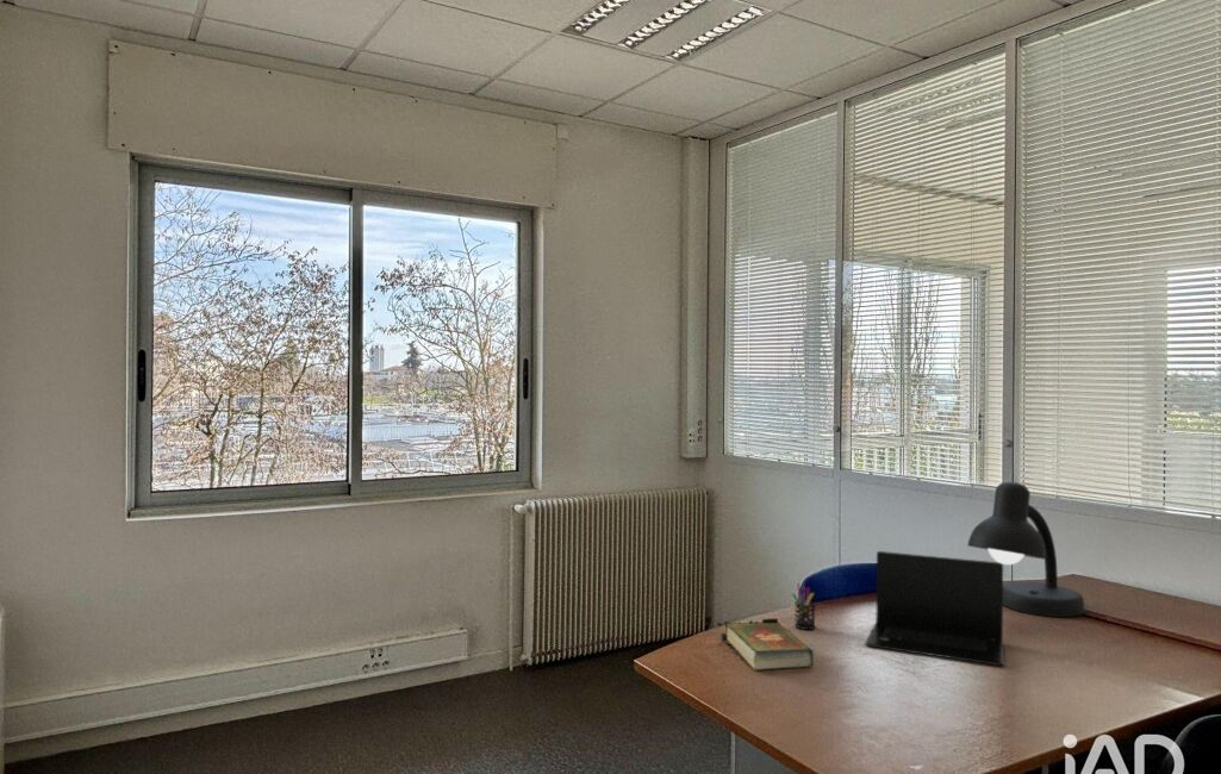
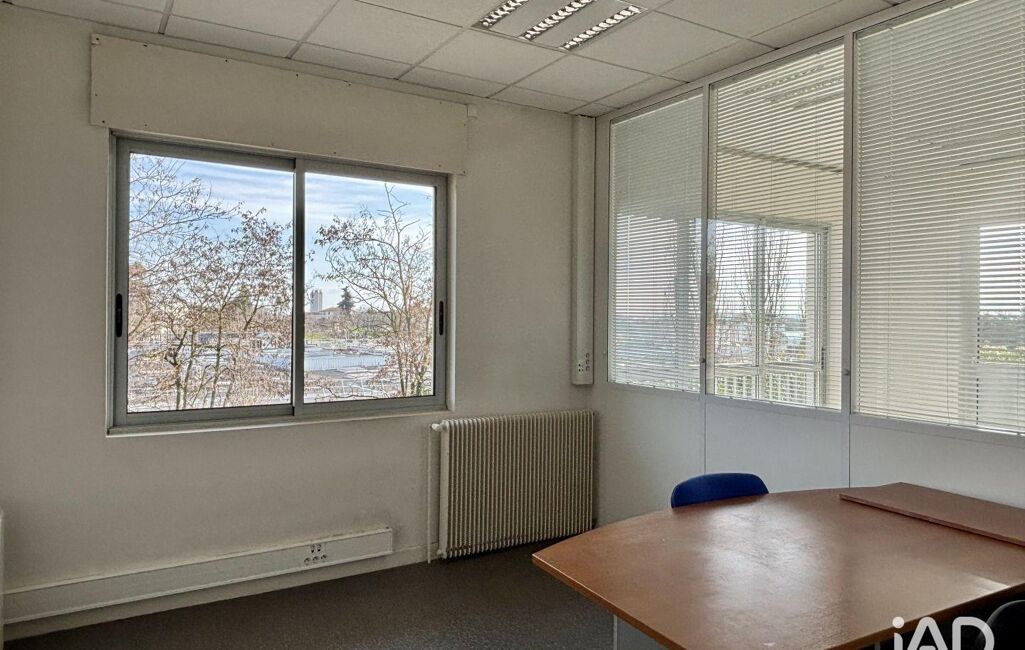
- pen holder [791,582,817,631]
- book [716,617,815,672]
- laptop [864,550,1004,667]
- desk lamp [966,481,1086,618]
